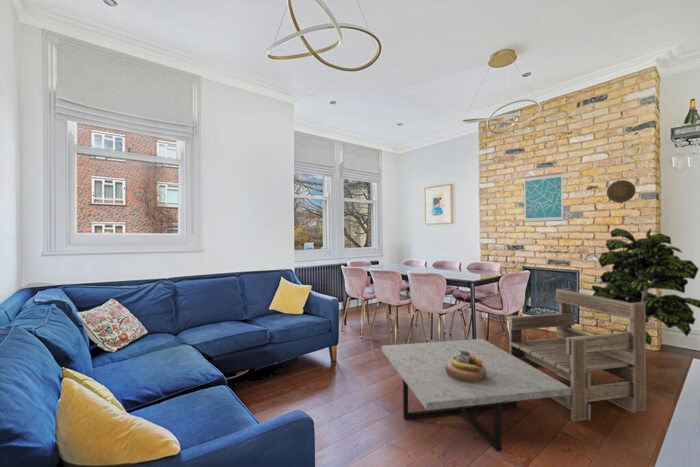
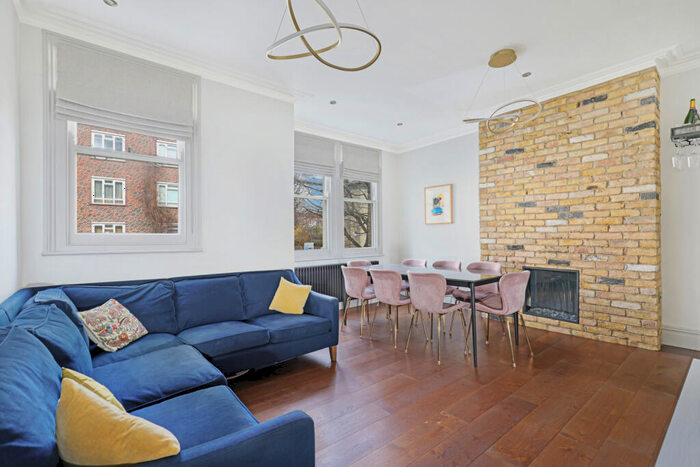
- armchair [508,288,647,423]
- indoor plant [591,227,700,346]
- wall art [523,172,564,223]
- coffee table [381,338,571,453]
- decorative bowl [445,350,487,383]
- decorative plate [606,179,637,204]
